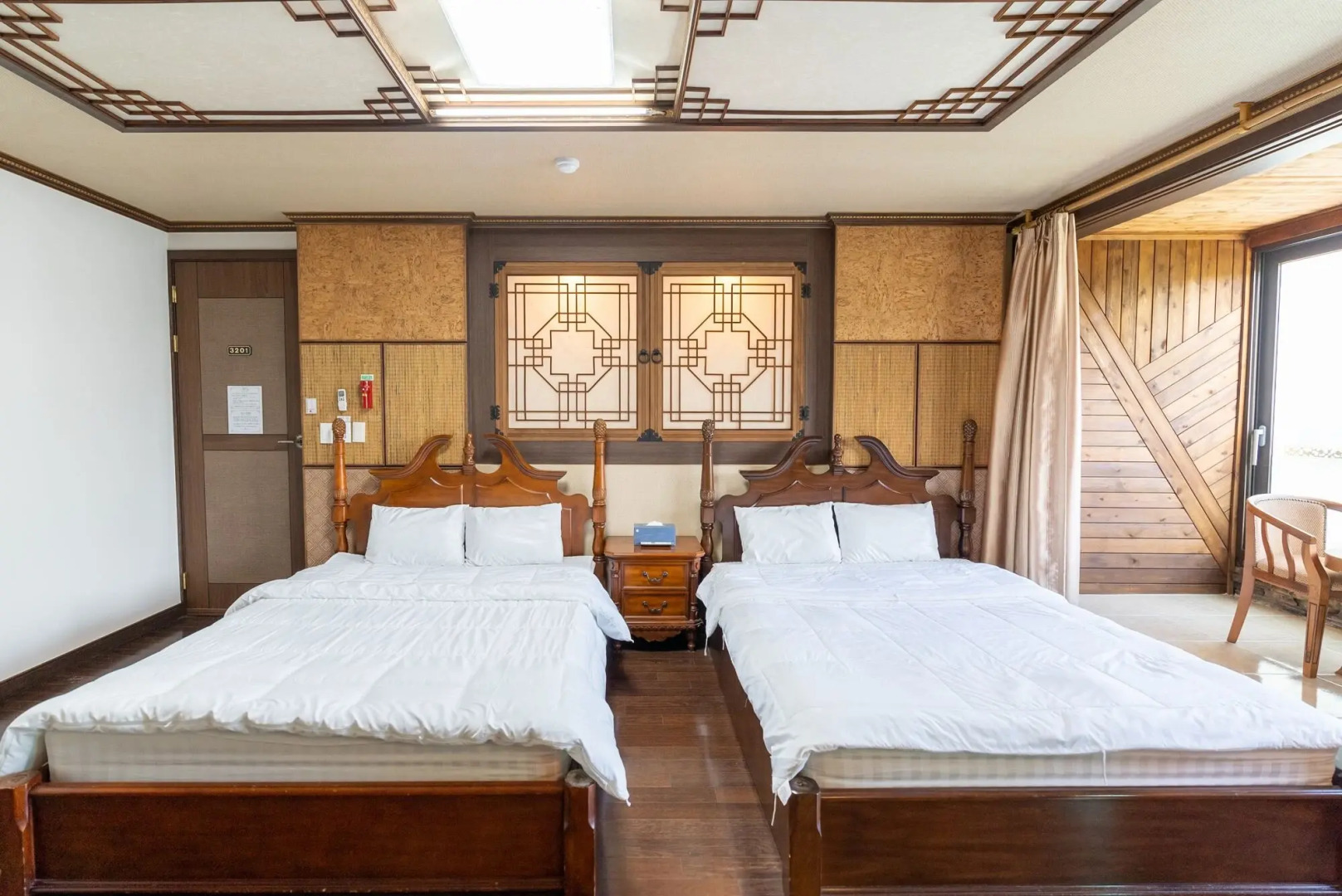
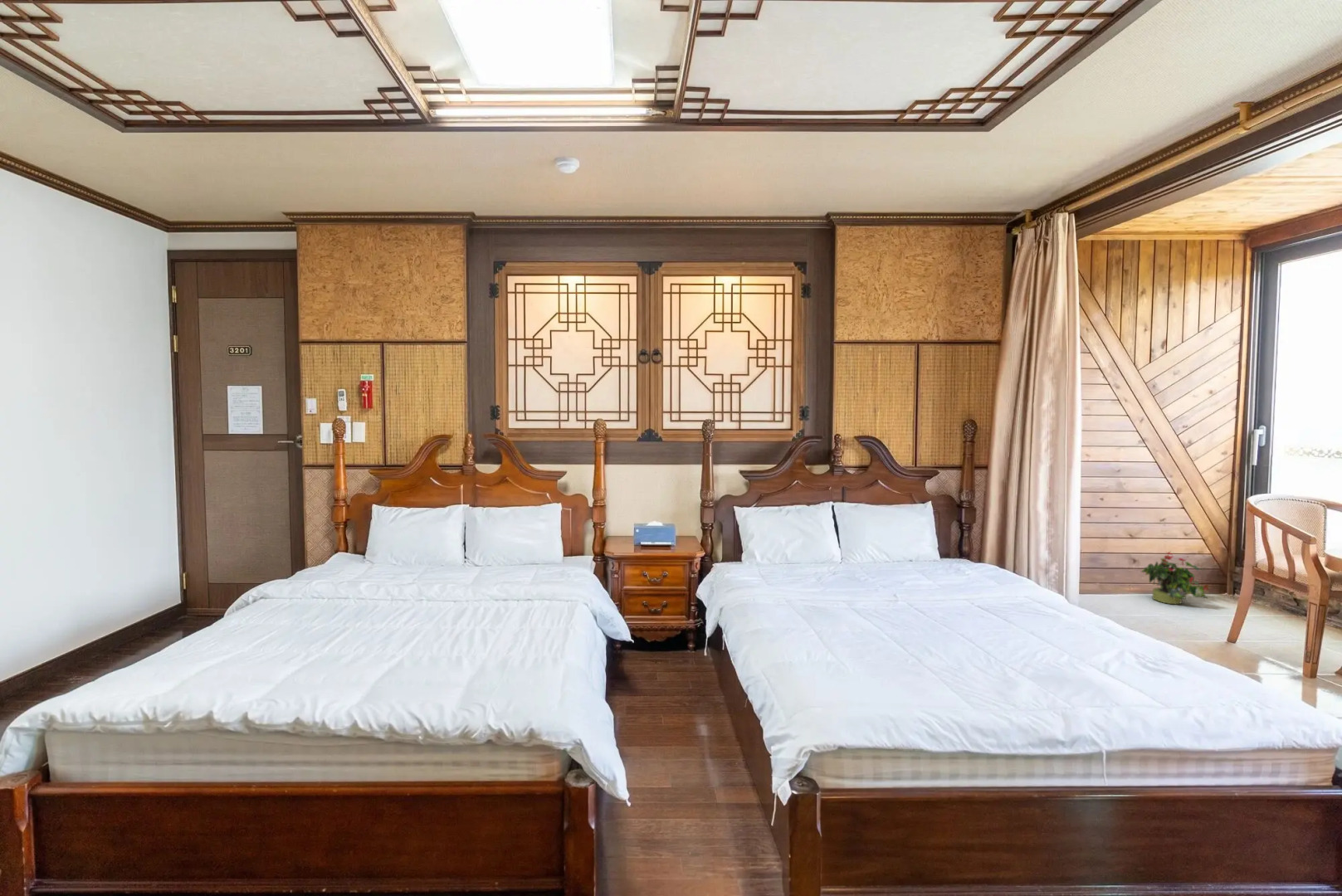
+ potted plant [1139,550,1210,605]
